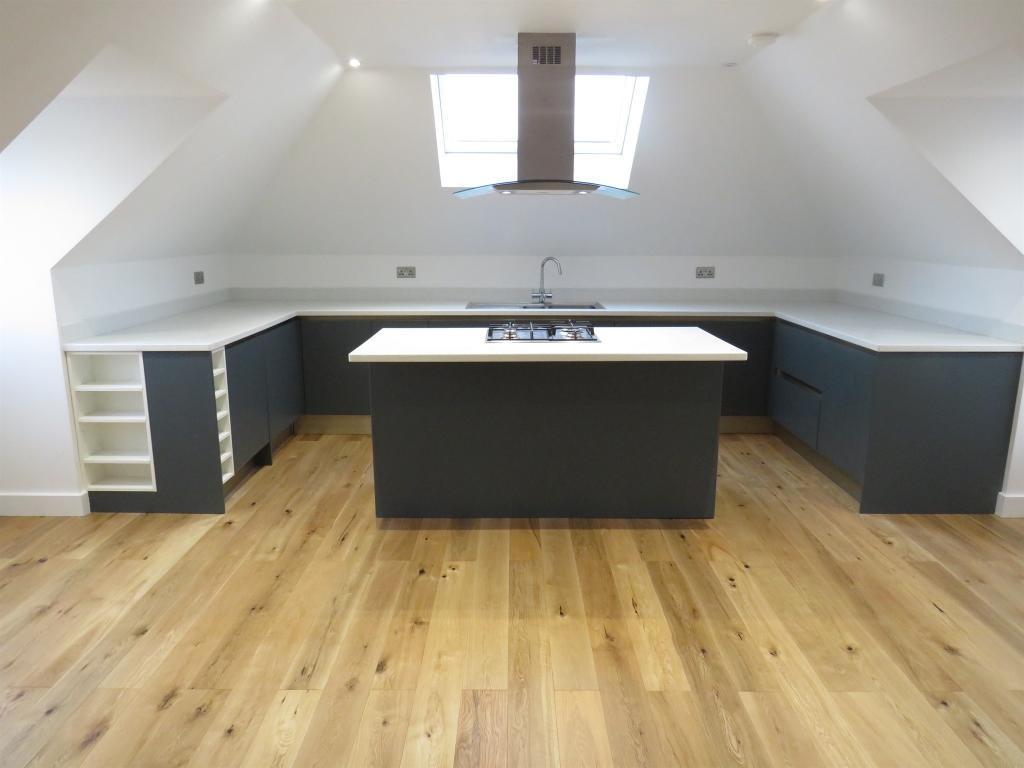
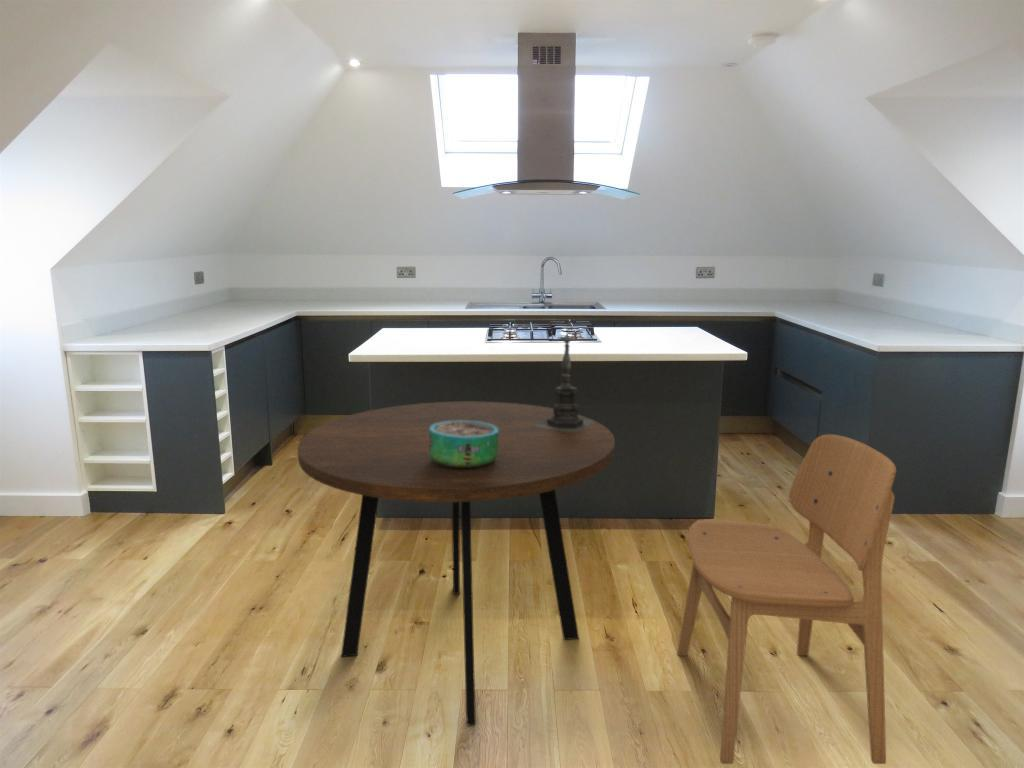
+ dining table [297,400,616,727]
+ candle holder [532,322,597,433]
+ decorative bowl [429,421,499,468]
+ dining chair [676,433,897,765]
